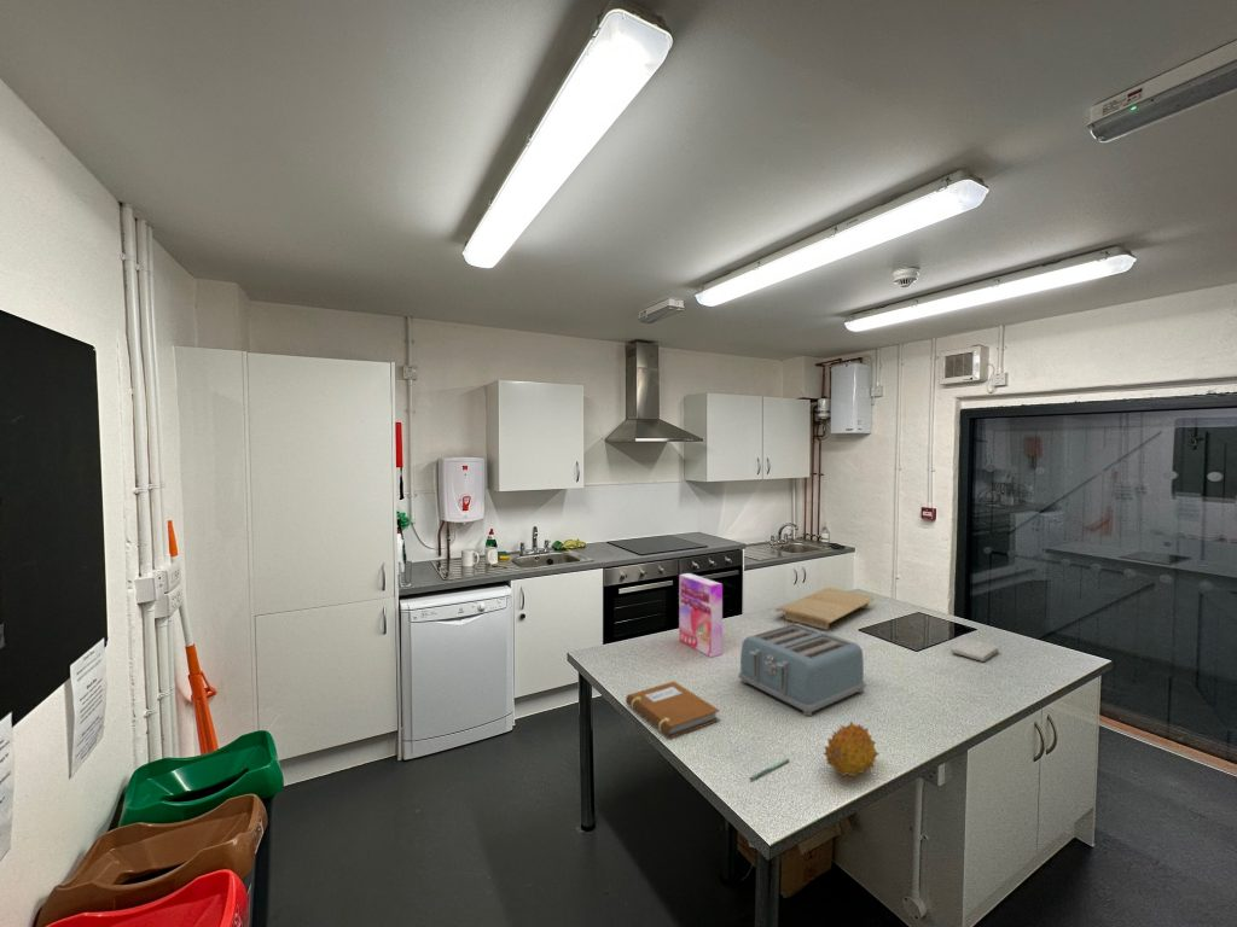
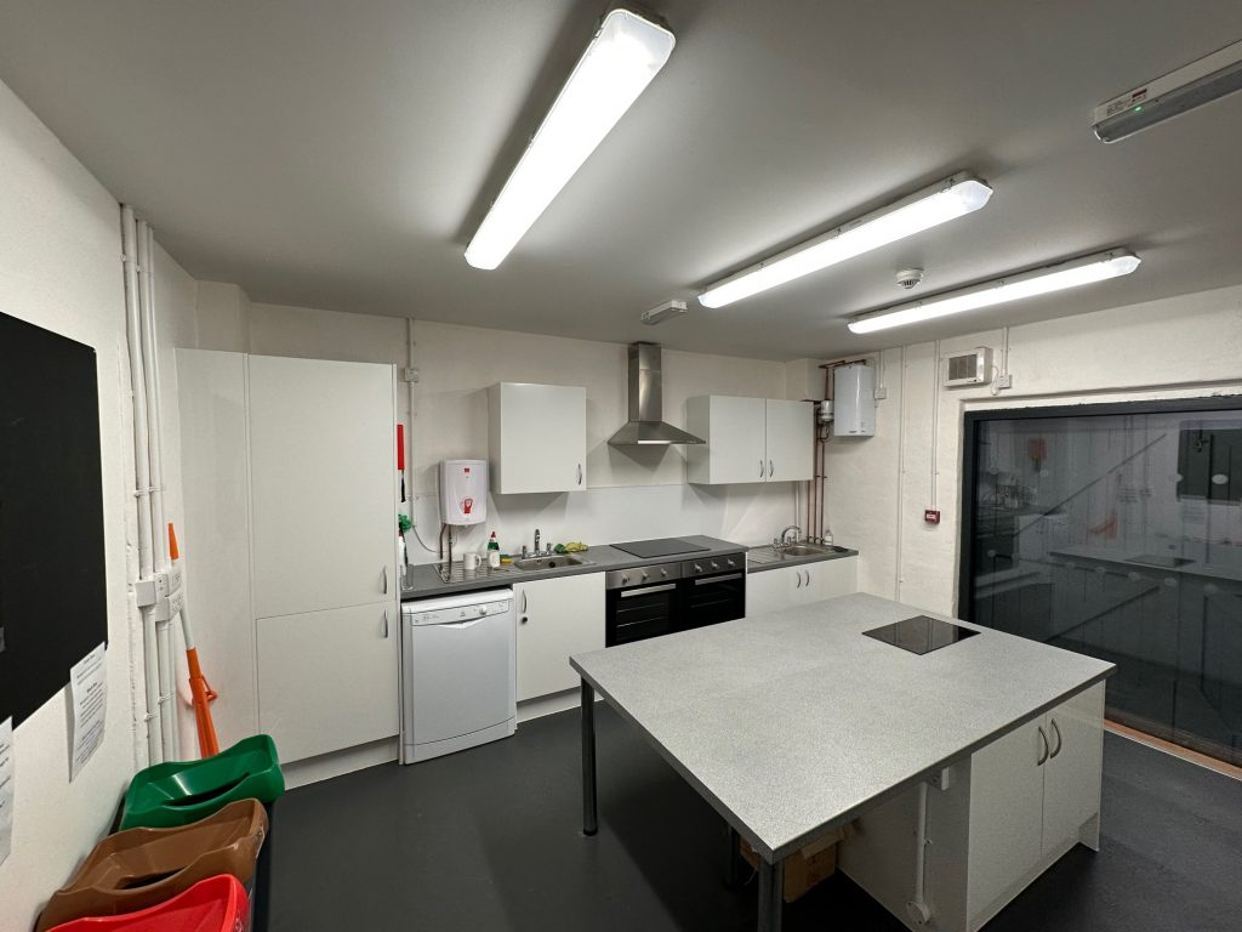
- cutting board [774,587,876,631]
- washcloth [951,639,1000,663]
- fruit [821,721,879,779]
- notebook [625,681,720,739]
- pen [749,757,790,781]
- toaster [738,623,867,717]
- cereal box [678,572,724,659]
